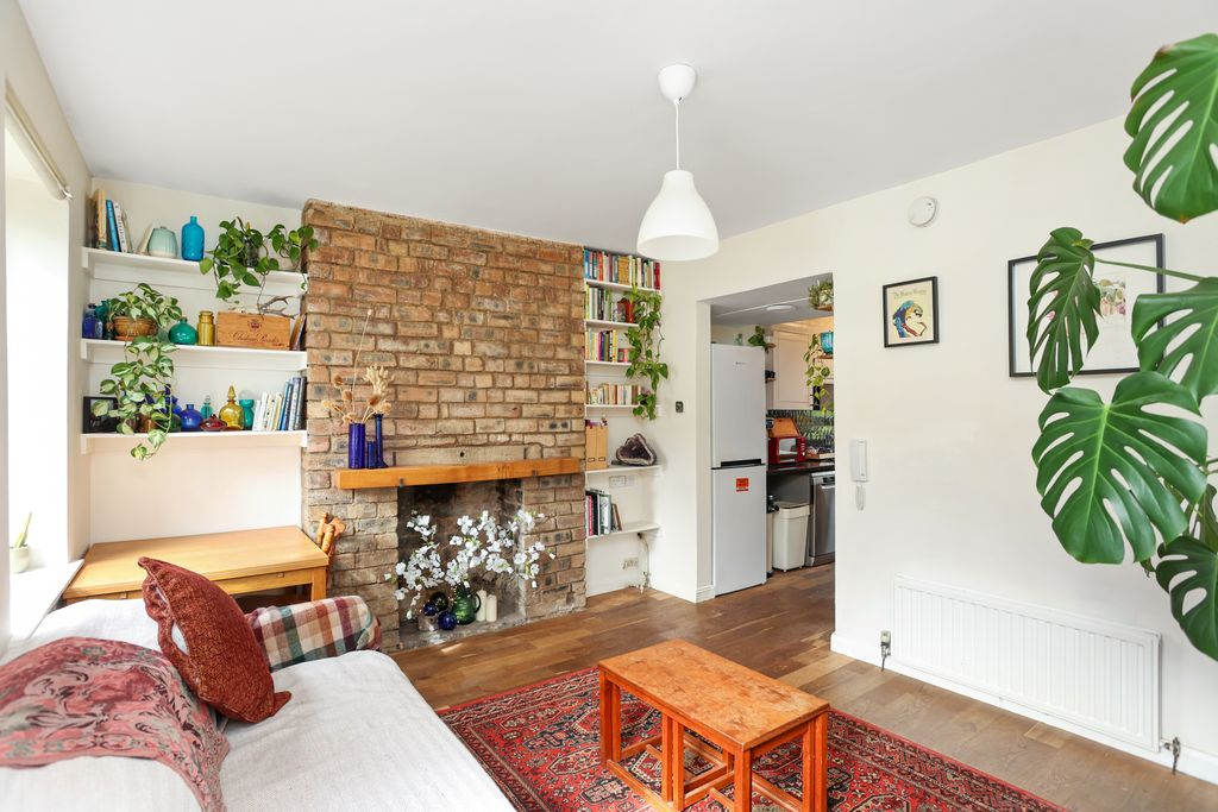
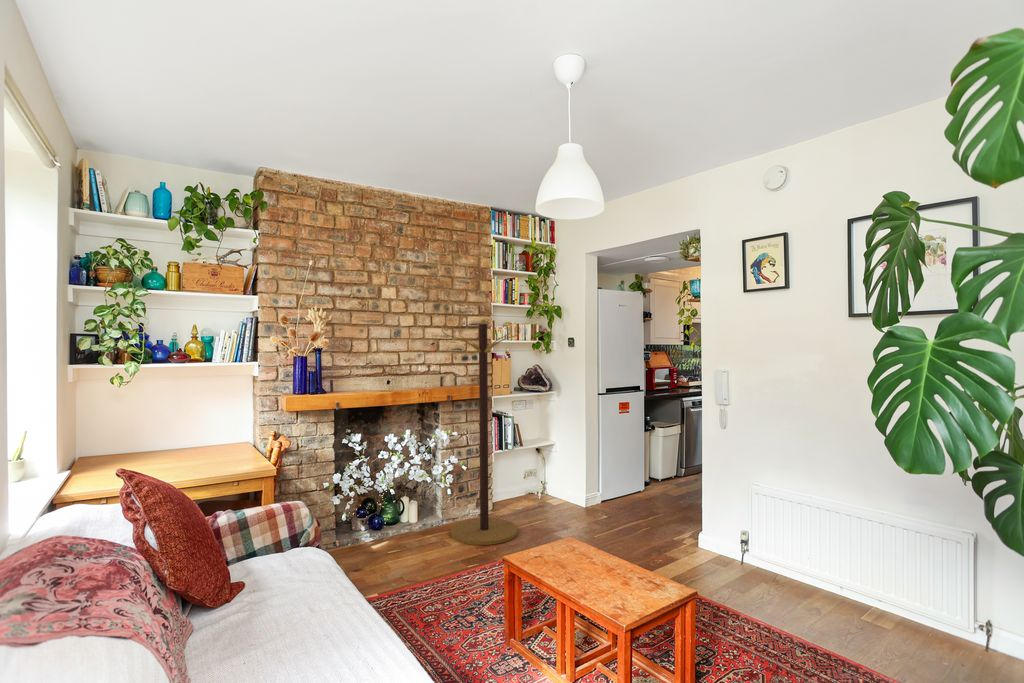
+ coat rack [441,319,521,546]
